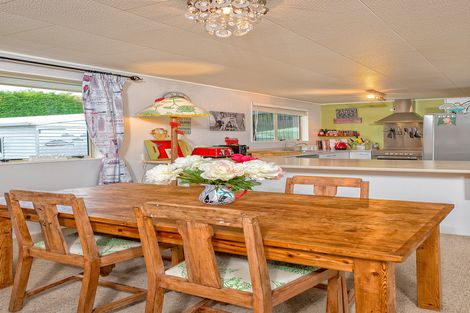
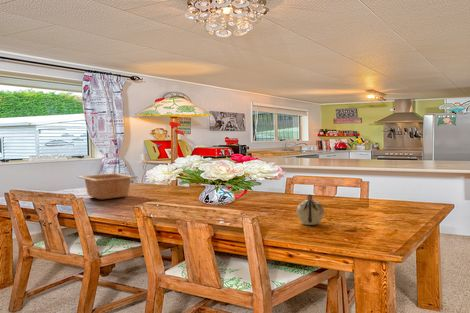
+ teapot [295,194,325,226]
+ serving bowl [77,172,139,200]
